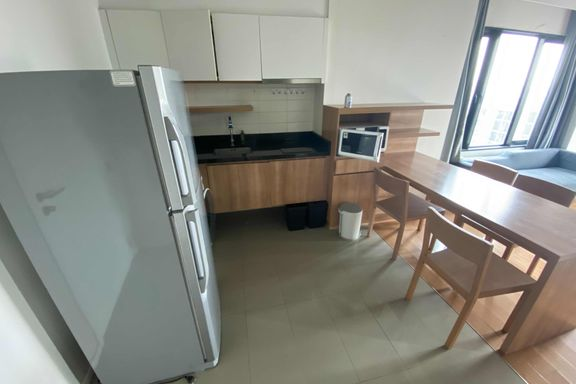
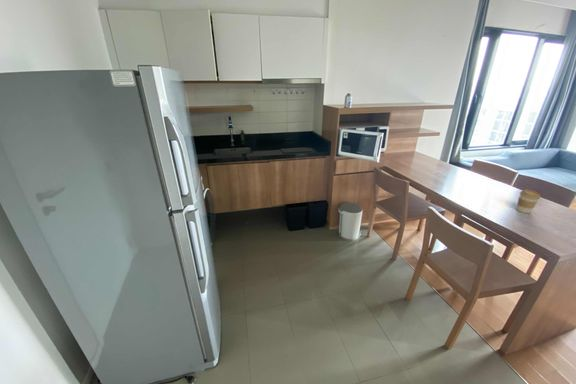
+ coffee cup [515,189,541,214]
